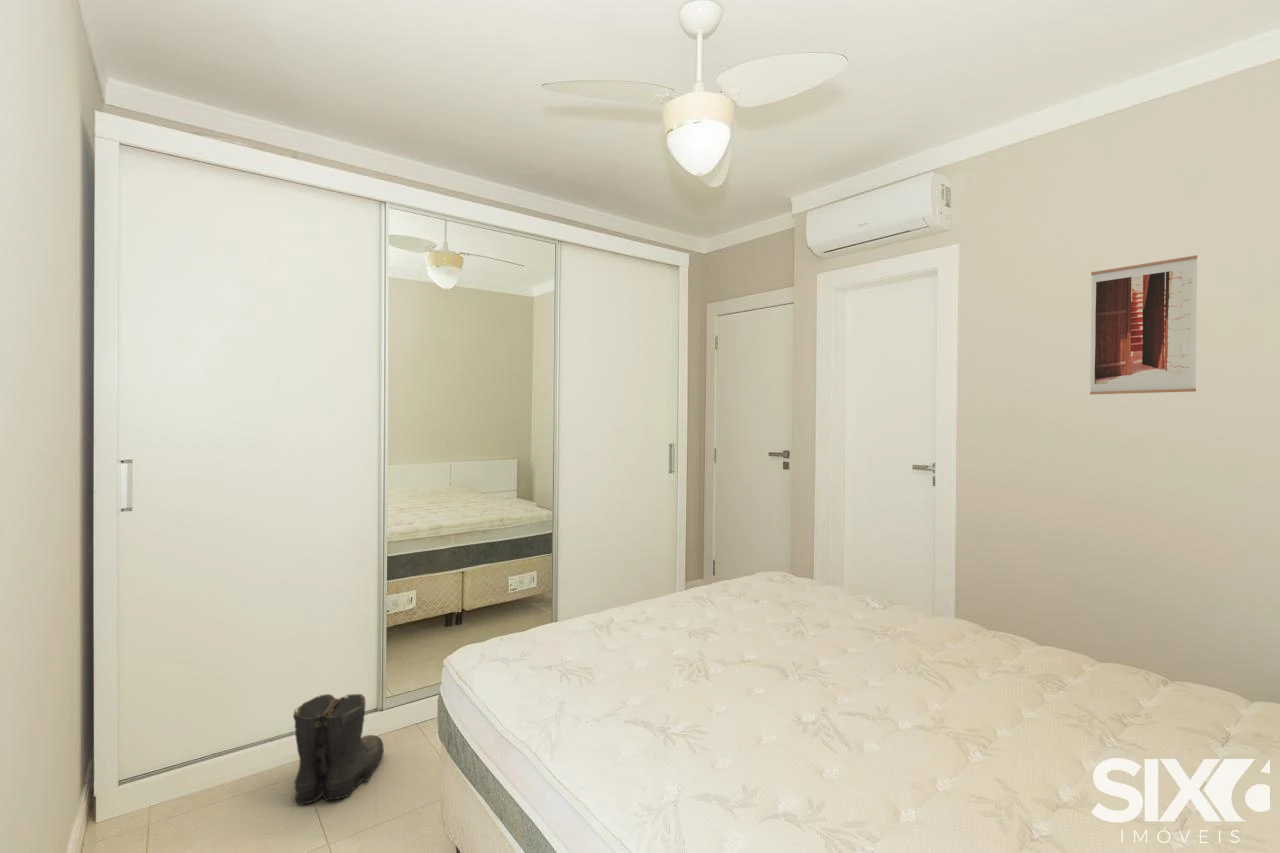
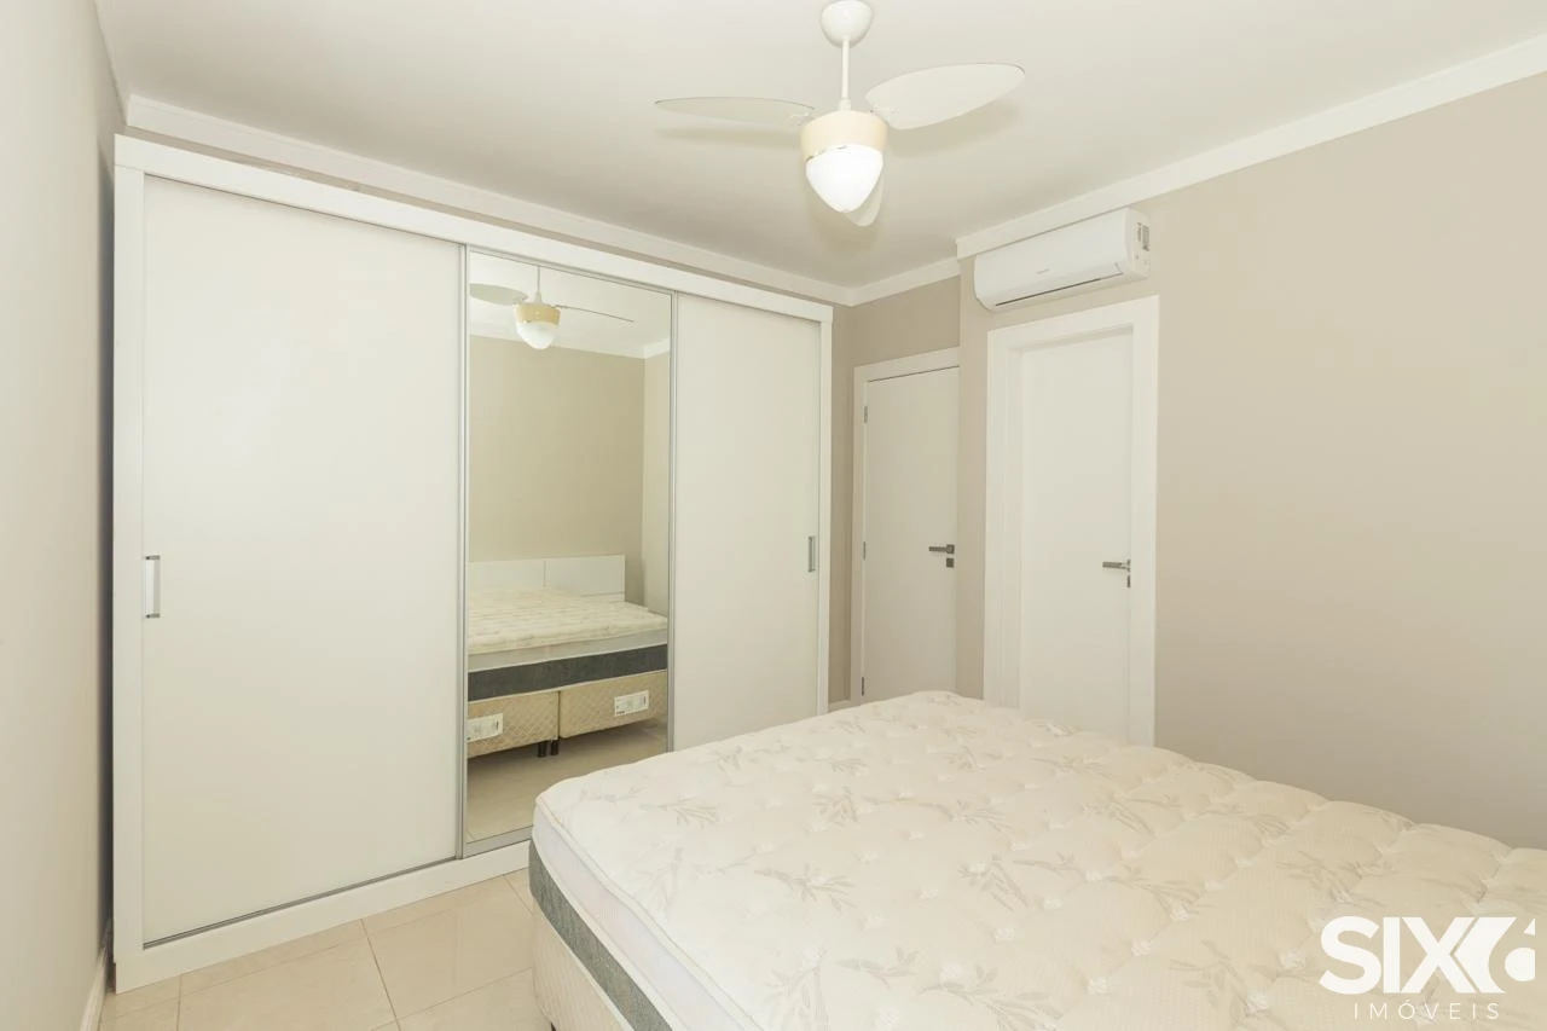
- boots [289,693,385,805]
- wall art [1089,254,1198,395]
